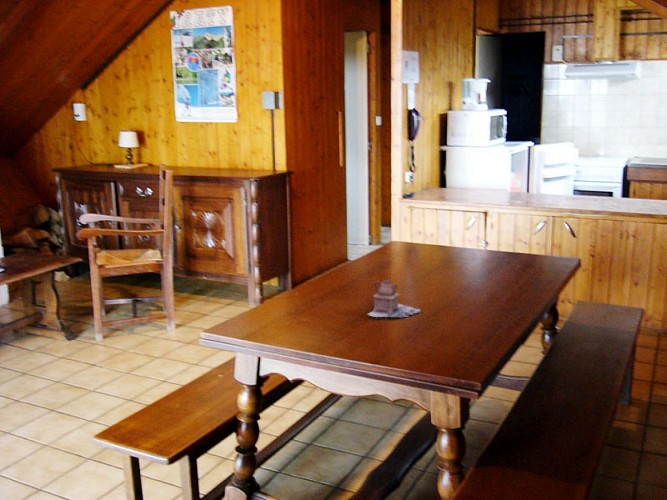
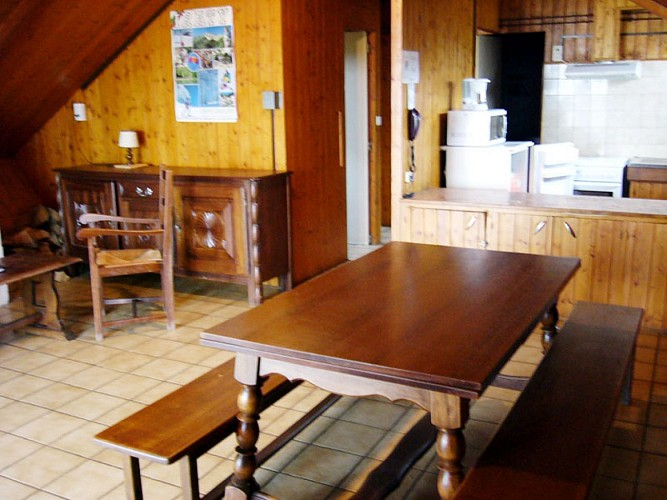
- teapot [366,278,424,319]
